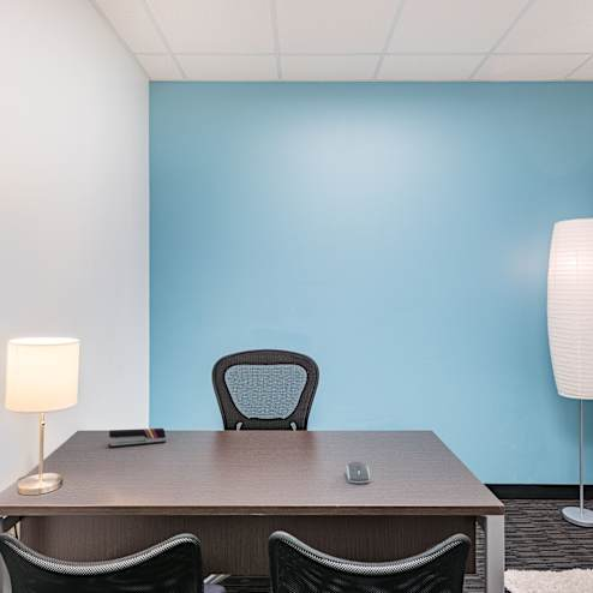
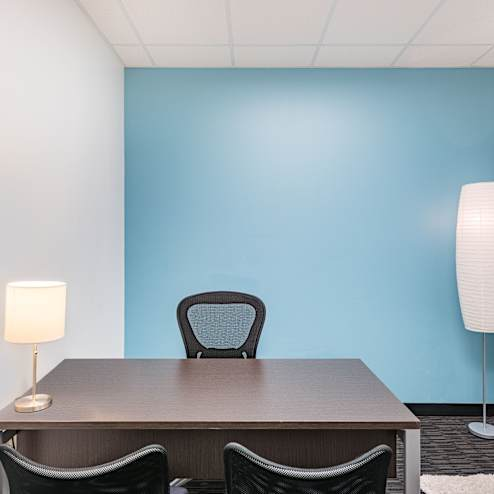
- stapler [107,427,167,449]
- computer mouse [345,461,371,484]
